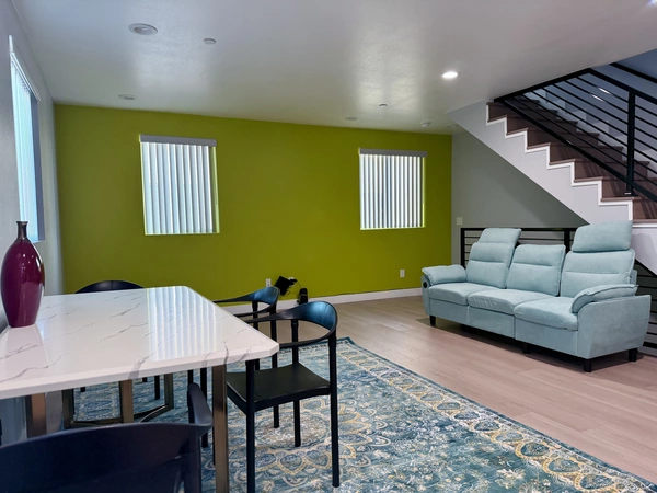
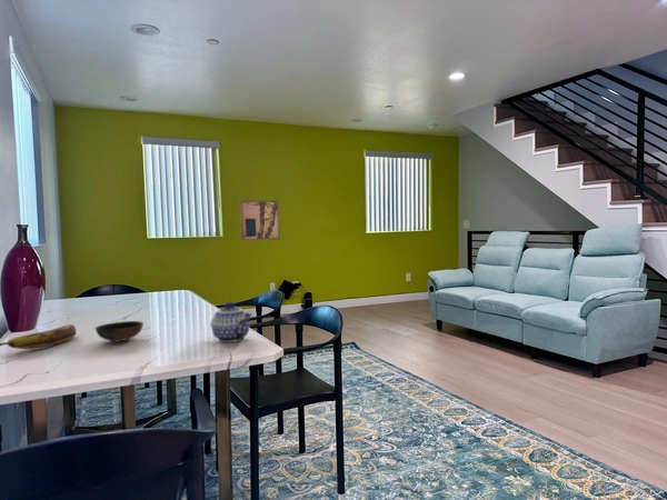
+ banana [0,323,78,350]
+ wall art [239,199,281,242]
+ bowl [94,320,145,342]
+ teapot [209,301,253,343]
